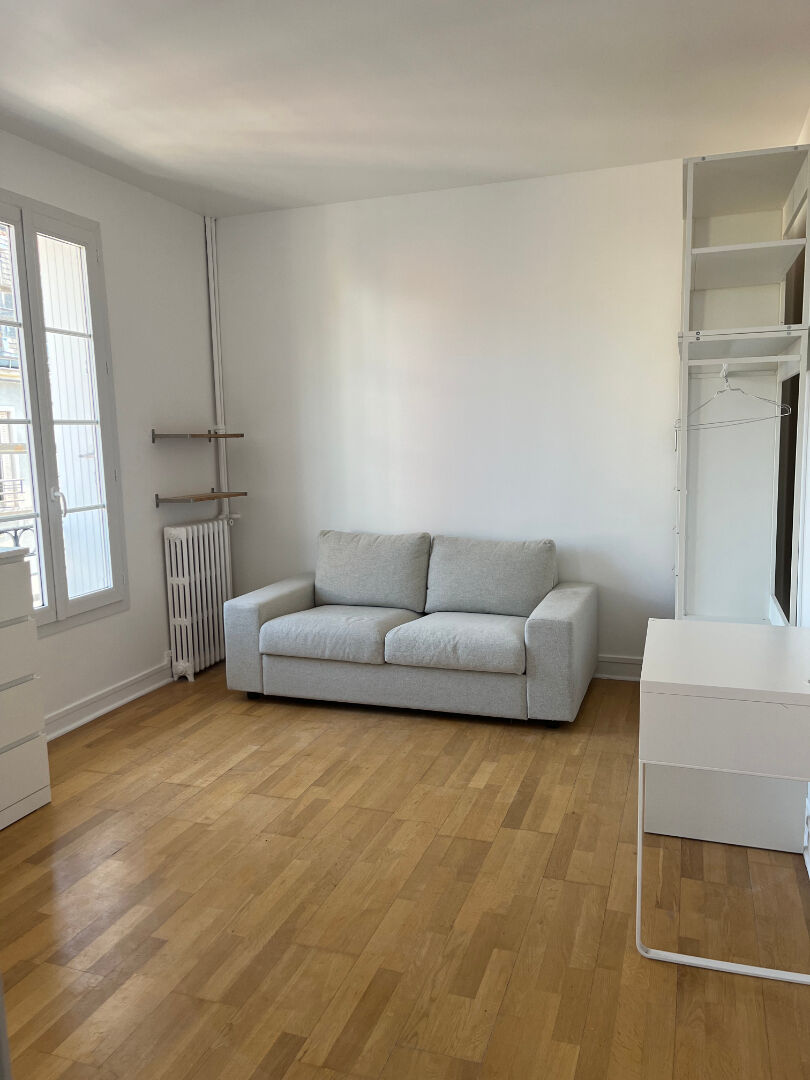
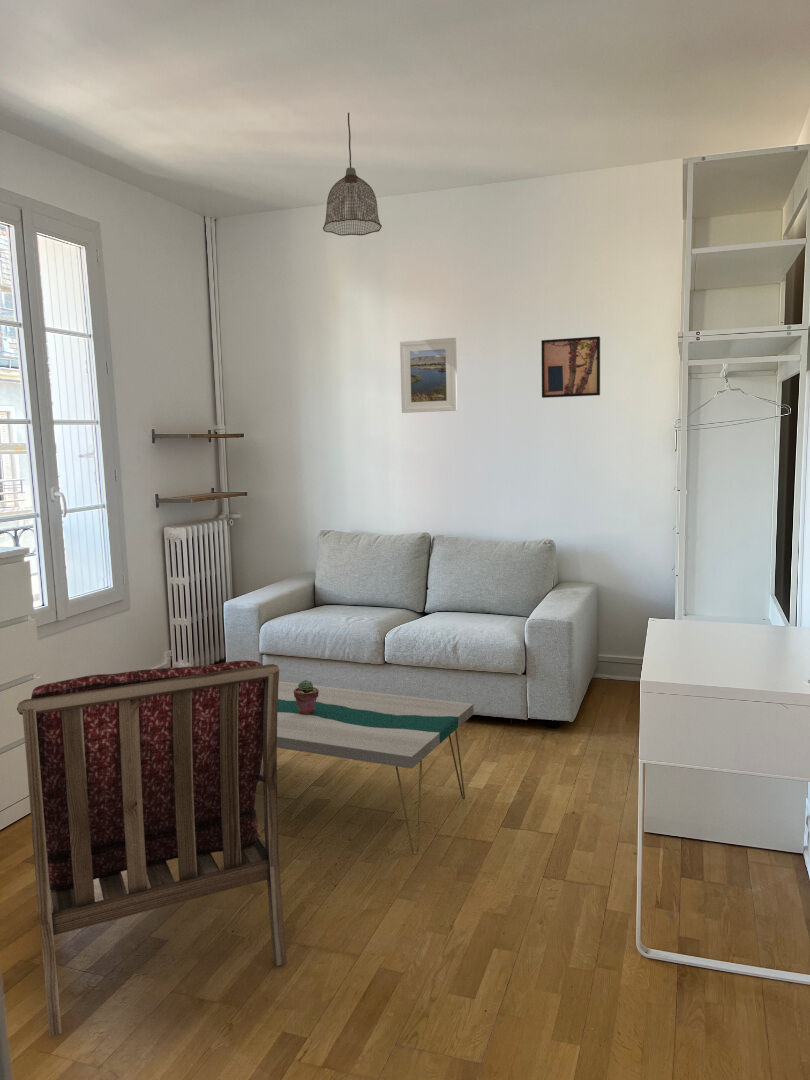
+ pendant lamp [322,112,383,237]
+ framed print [399,337,458,414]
+ potted succulent [294,679,319,715]
+ armchair [16,659,288,1037]
+ coffee table [277,680,475,855]
+ wall art [540,335,601,399]
